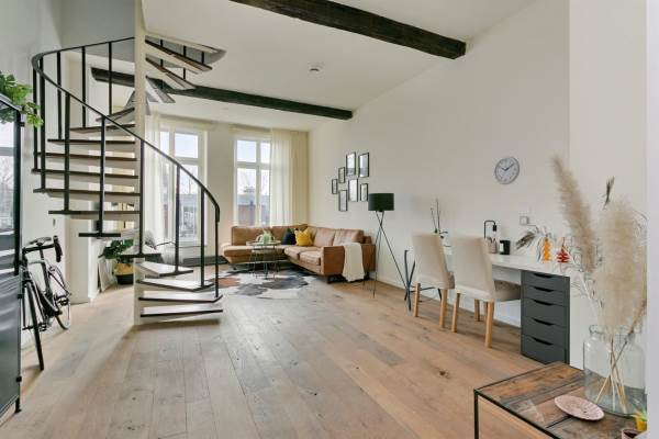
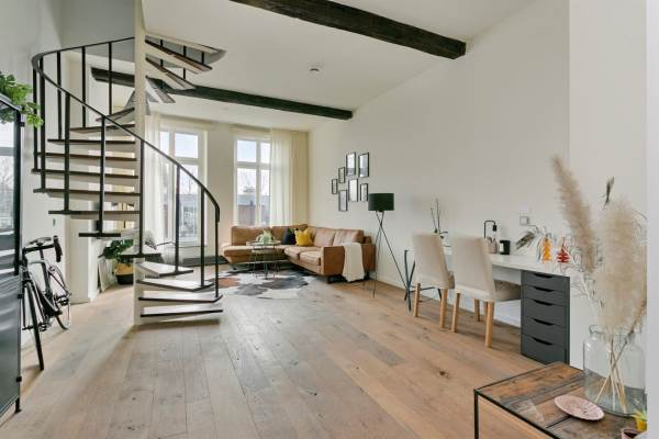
- wall clock [492,155,521,185]
